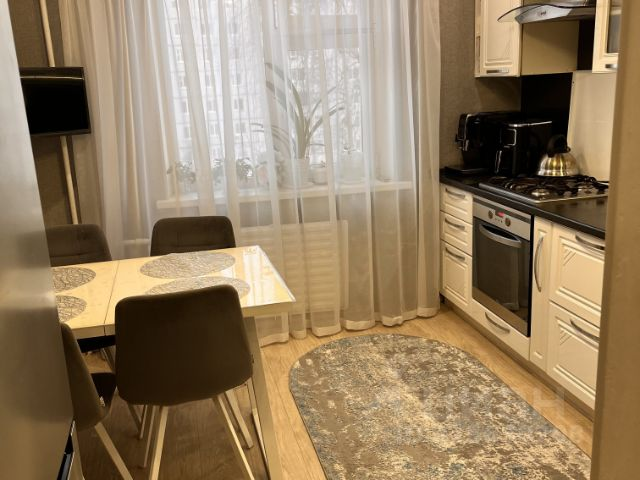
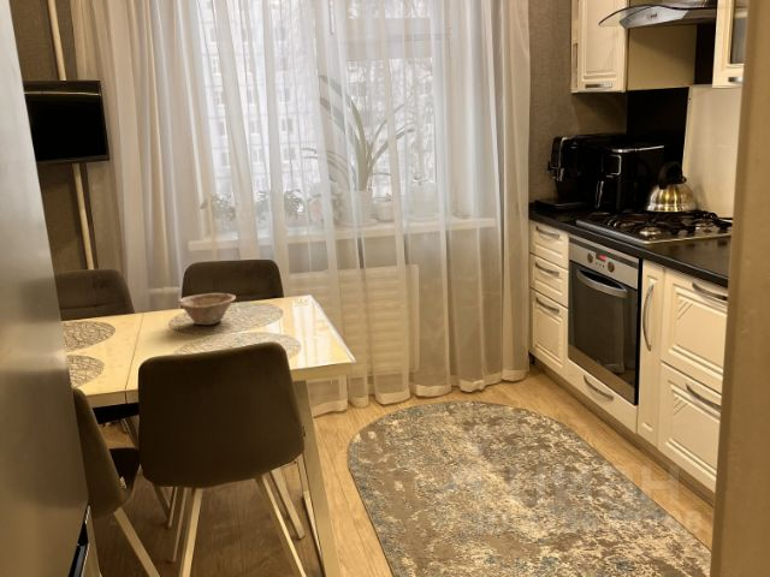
+ dish [176,292,237,326]
